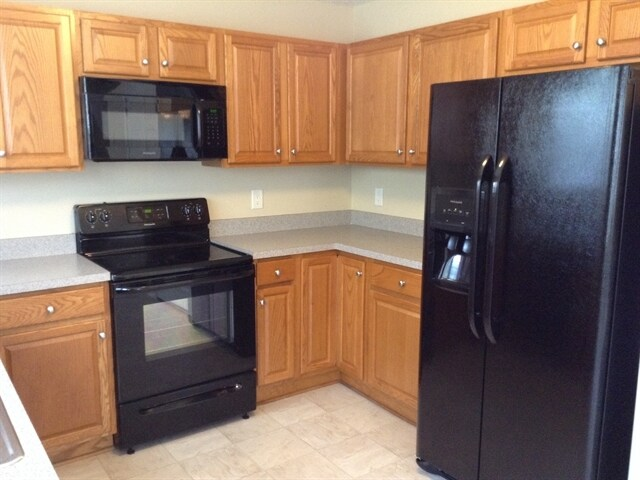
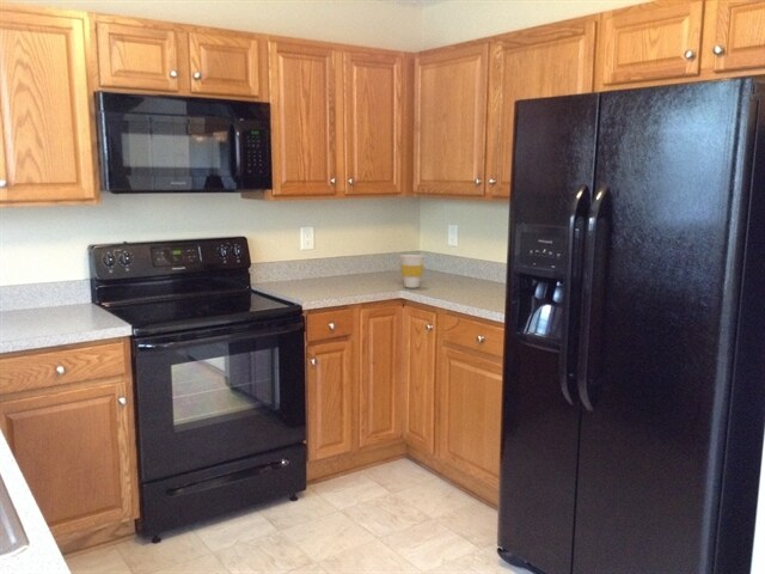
+ cup [399,254,426,289]
